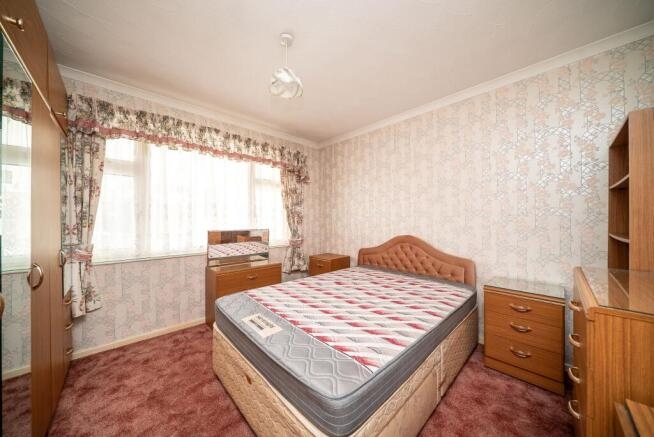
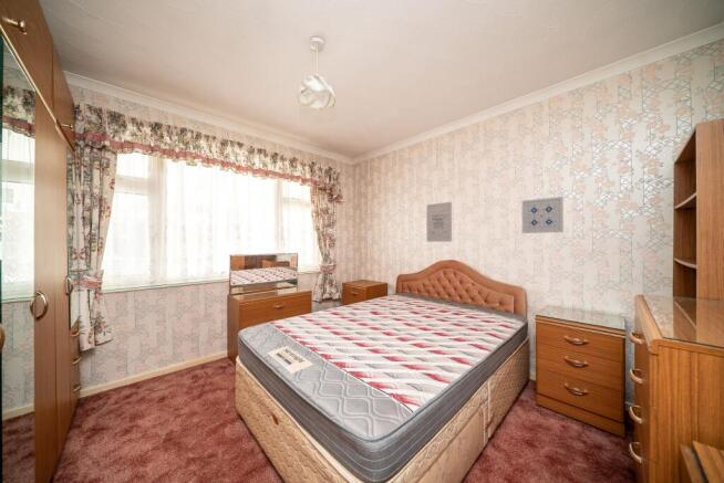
+ wall art [521,196,565,234]
+ wall art [425,201,453,243]
